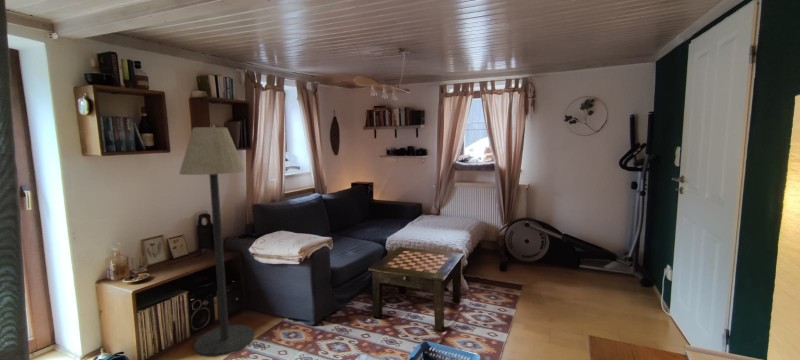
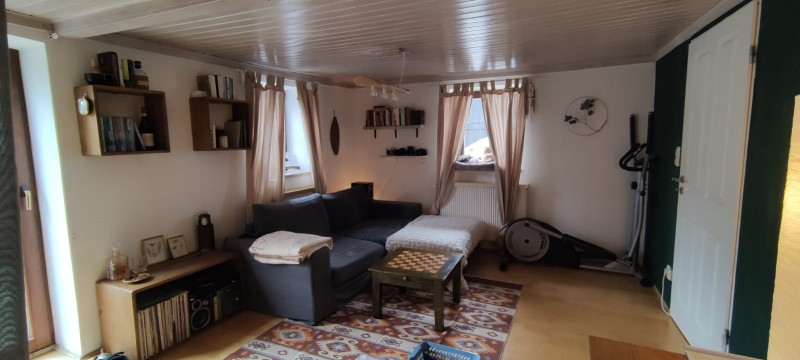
- floor lamp [178,126,255,358]
